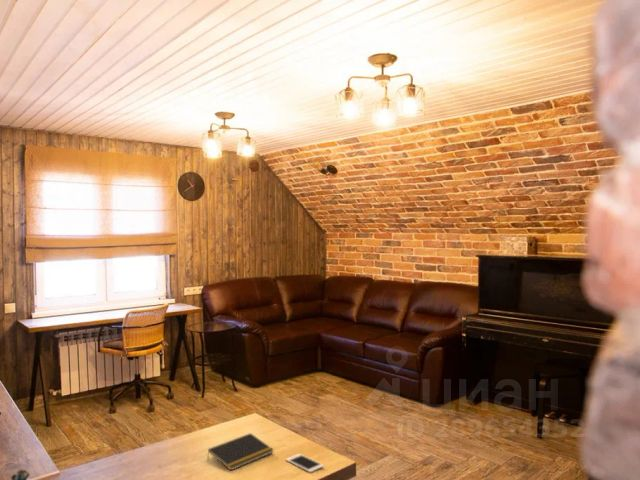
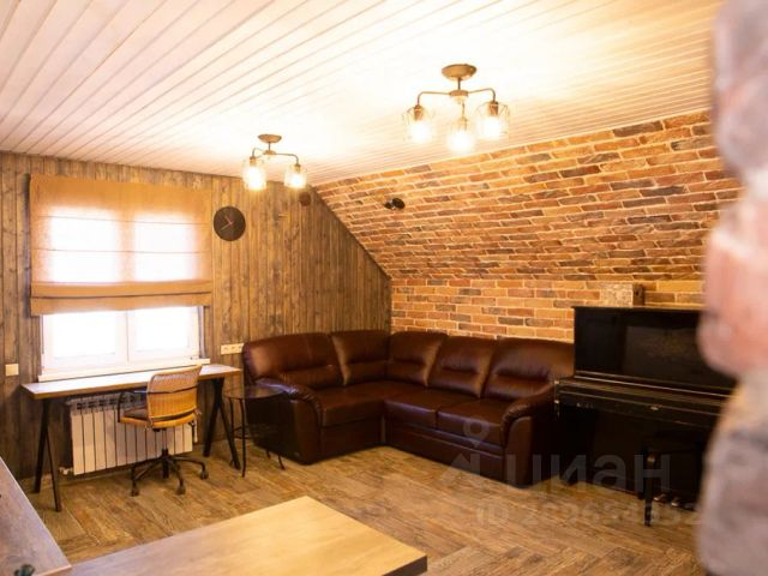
- cell phone [285,453,325,473]
- notepad [206,432,275,471]
